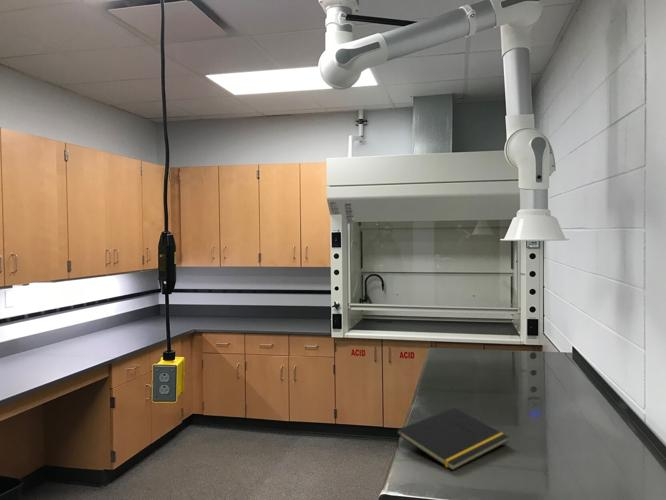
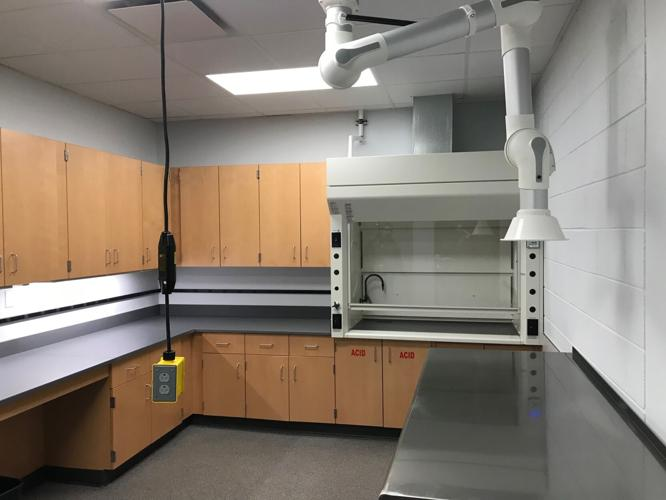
- notepad [395,407,509,472]
